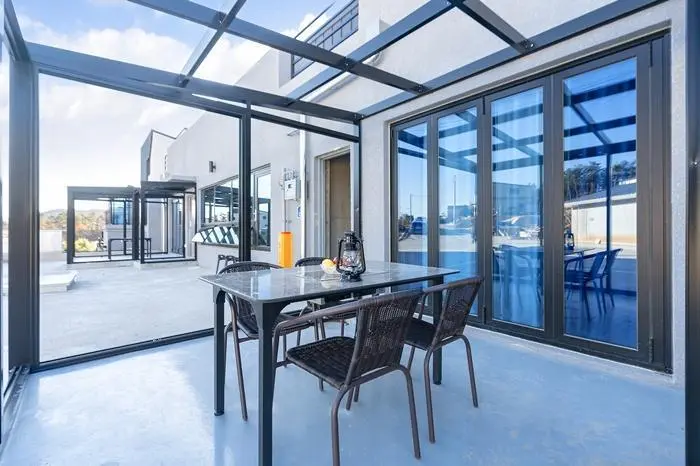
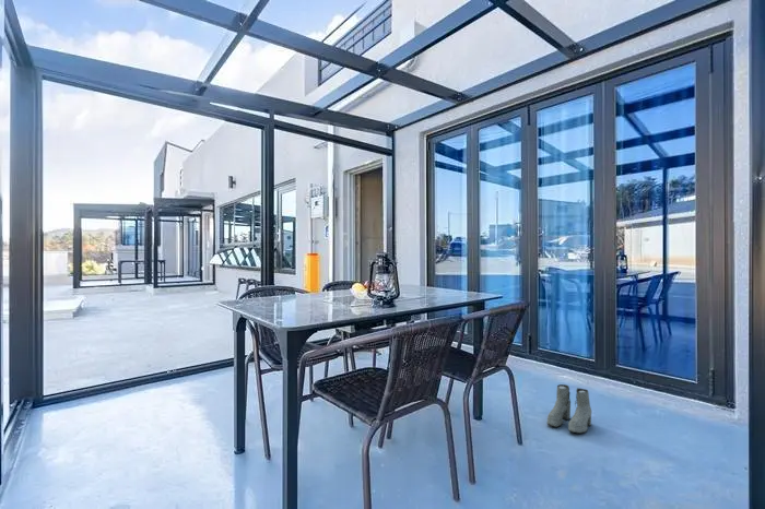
+ boots [545,383,592,434]
